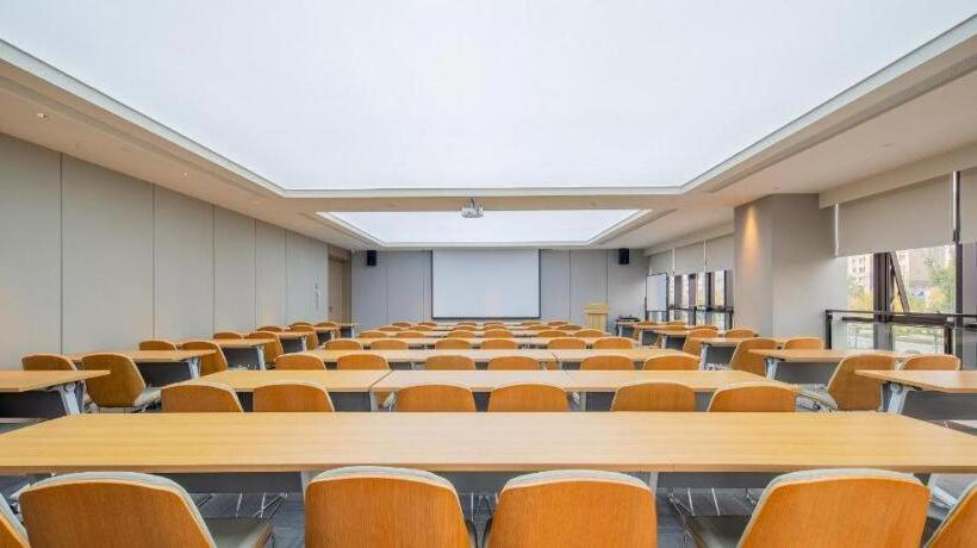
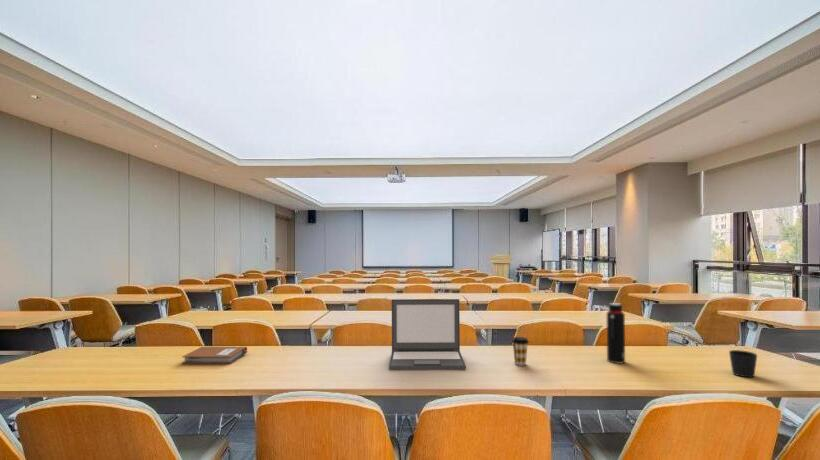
+ cup [728,349,758,378]
+ water bottle [606,302,626,365]
+ laptop [388,298,467,371]
+ notebook [181,346,249,365]
+ coffee cup [511,336,530,366]
